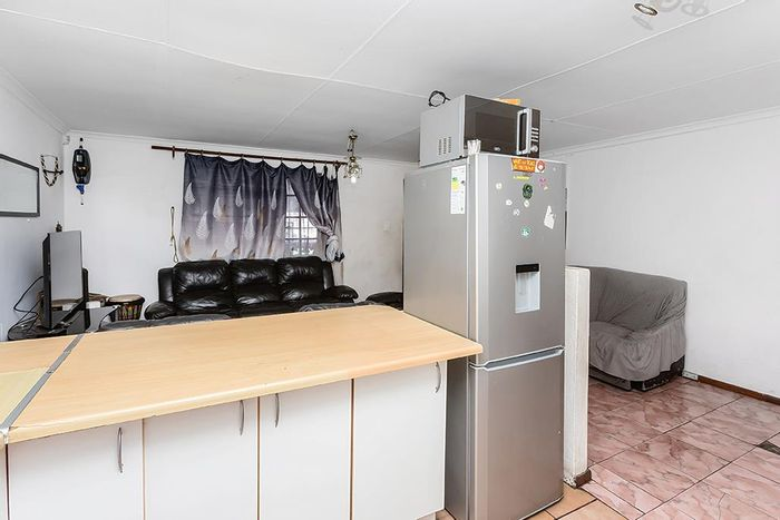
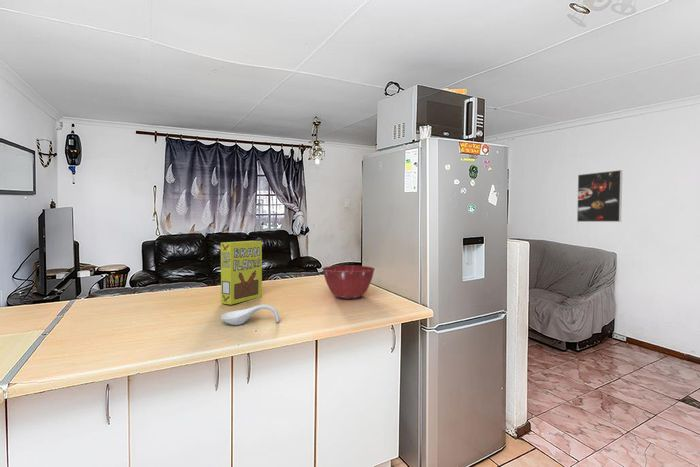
+ spoon rest [220,303,280,326]
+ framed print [576,169,623,223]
+ mixing bowl [321,265,376,300]
+ cereal box [220,240,263,306]
